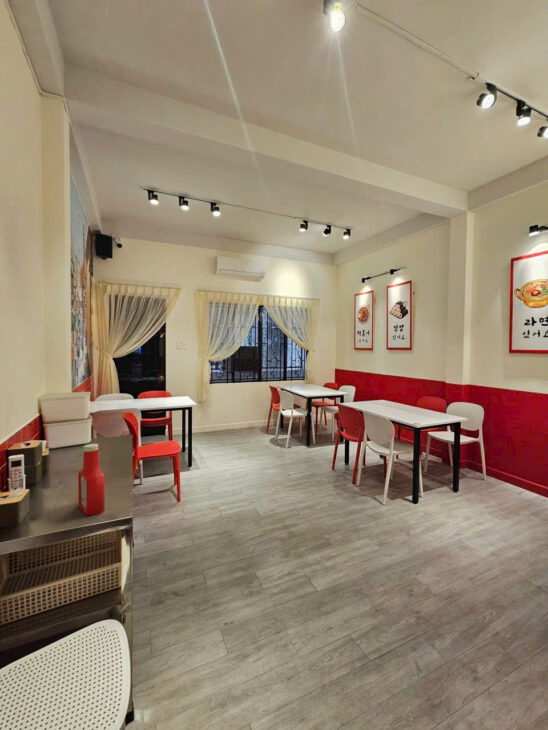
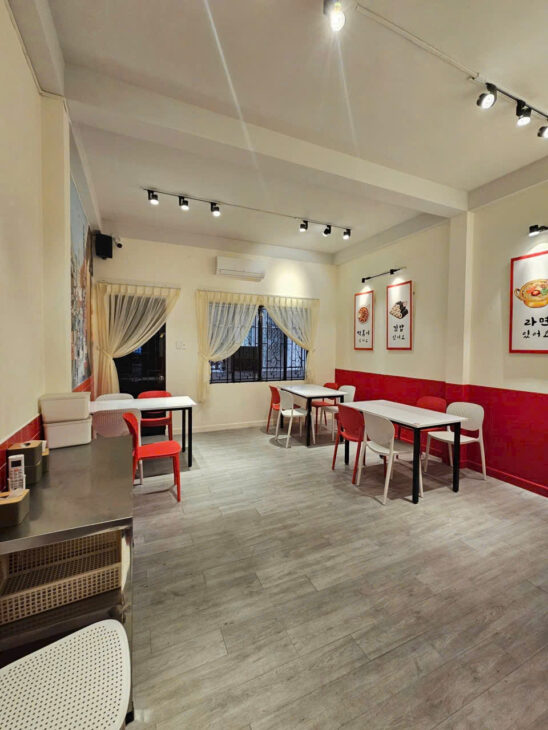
- soap bottle [77,443,106,516]
